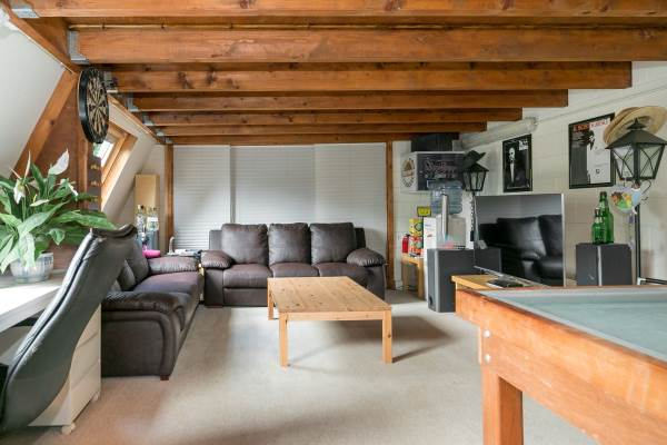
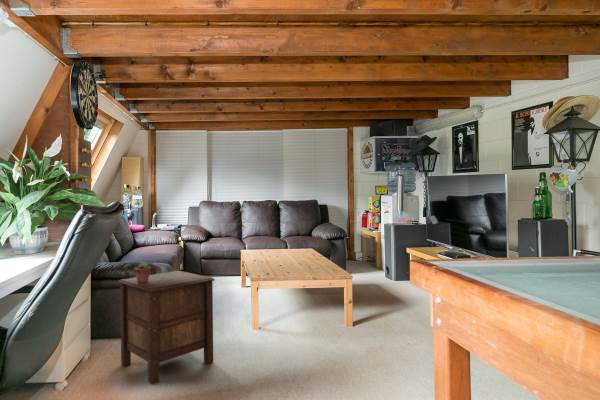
+ nightstand [117,270,216,385]
+ potted succulent [133,261,152,283]
